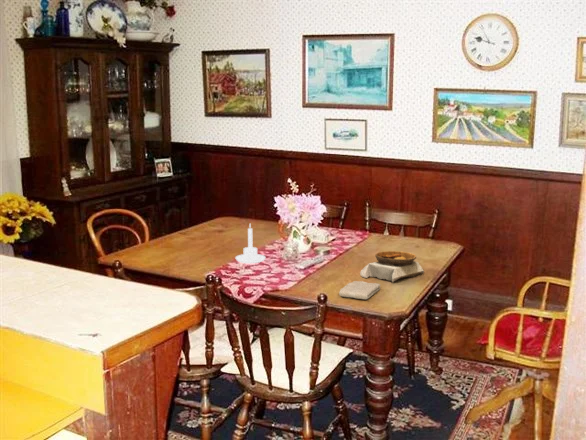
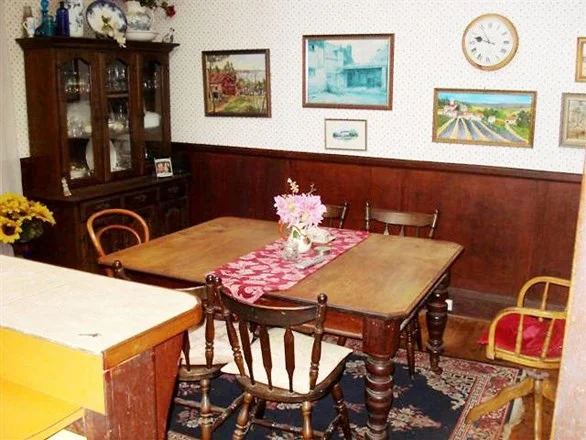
- washcloth [338,280,381,300]
- bowl [359,250,425,283]
- candle holder [234,224,266,264]
